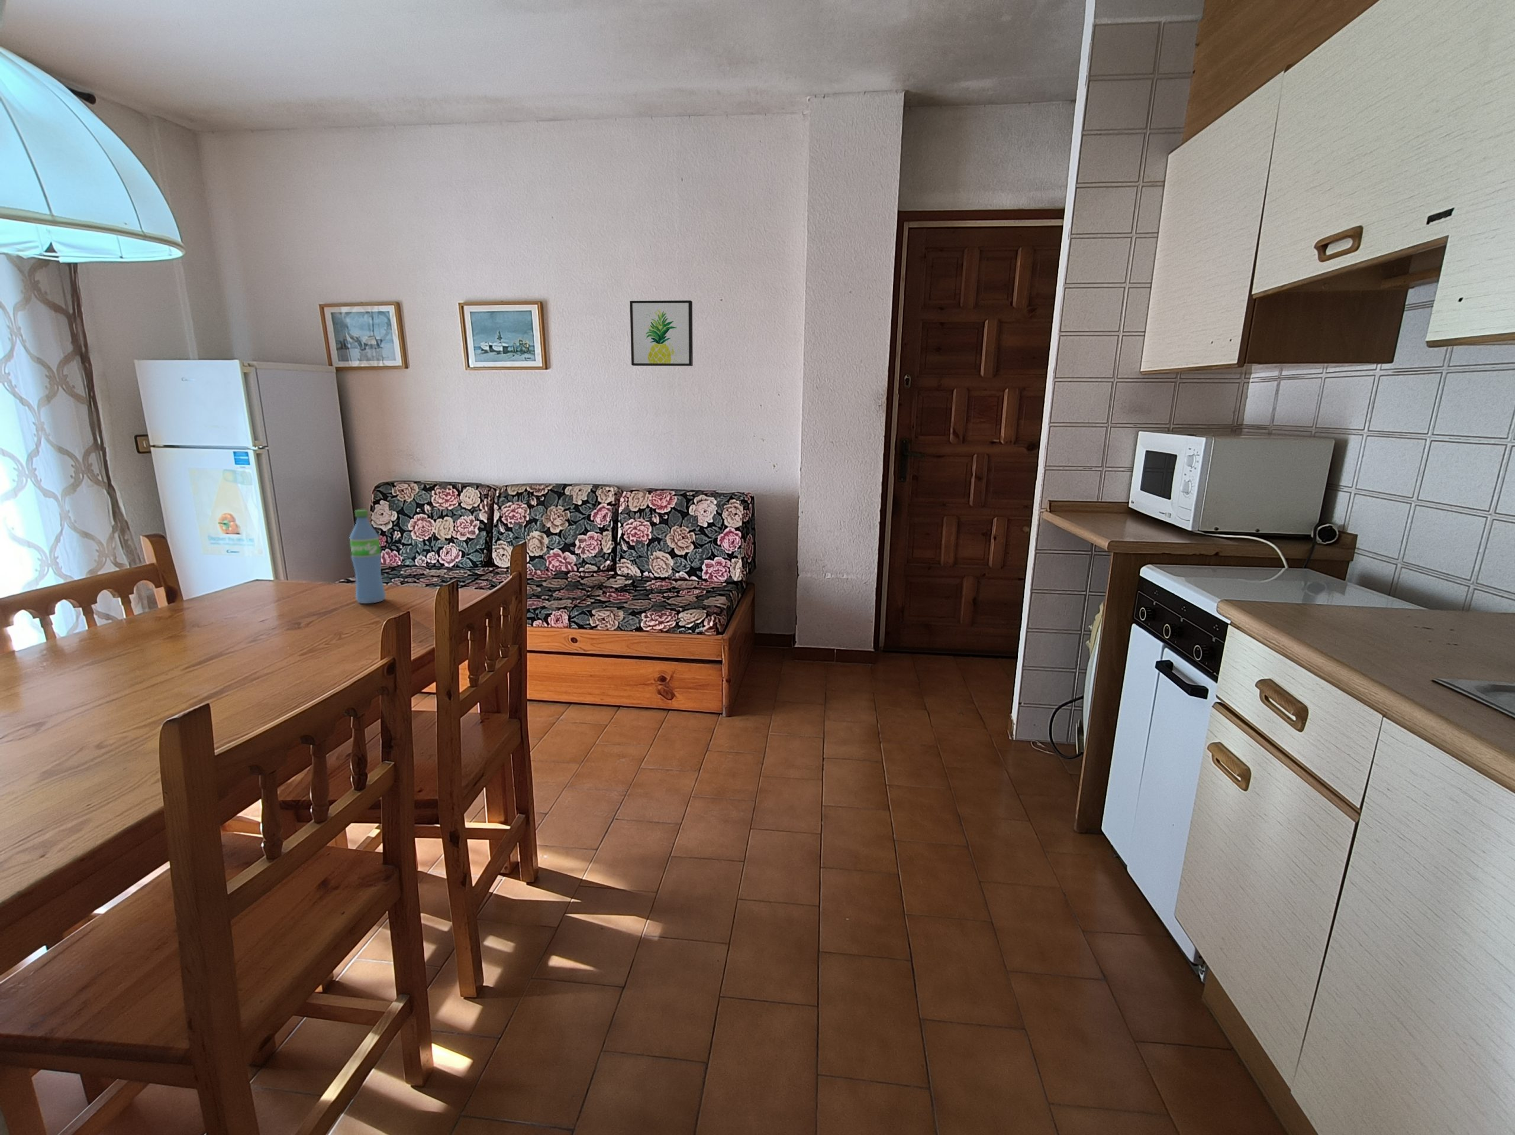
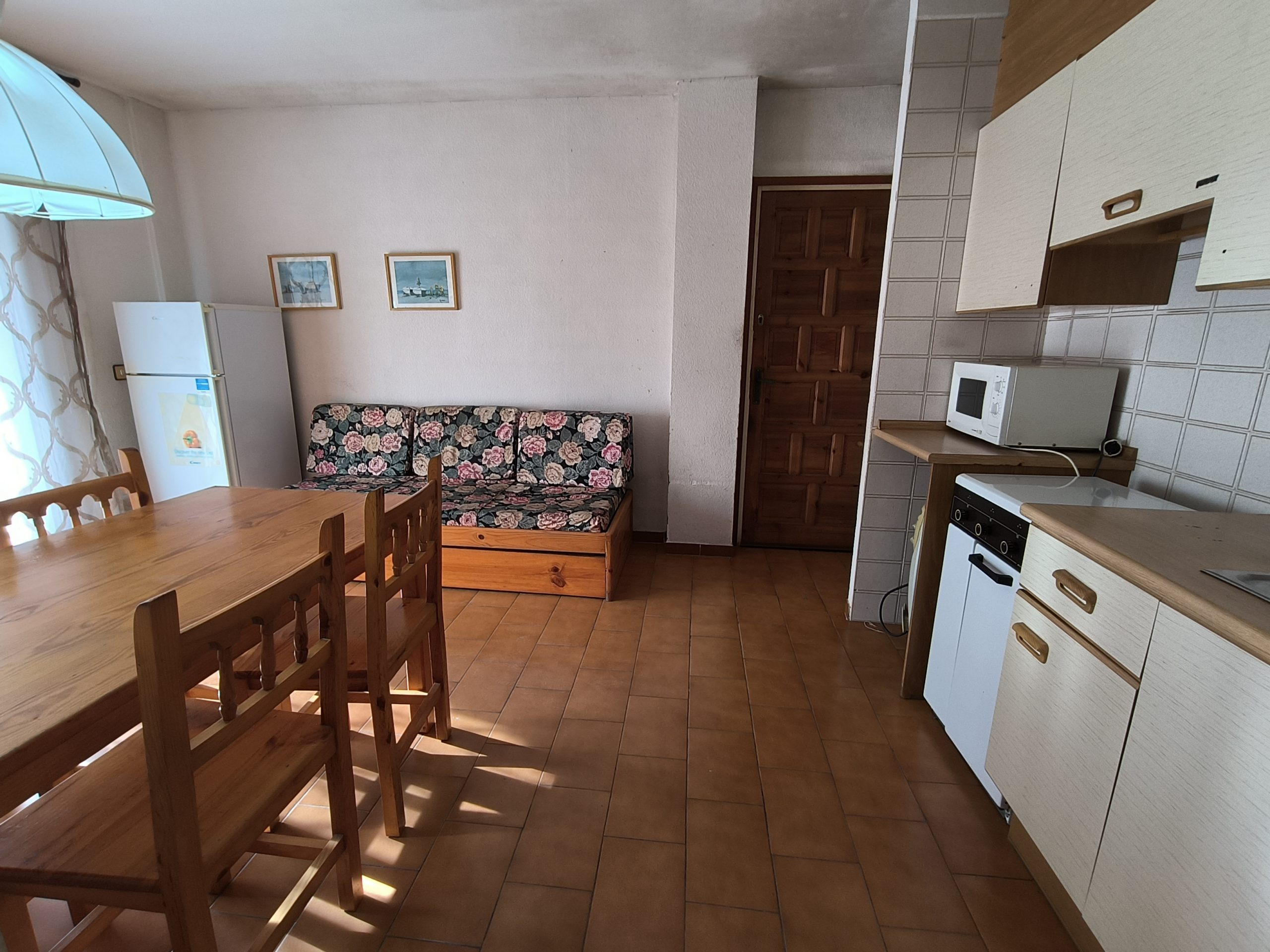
- wall art [629,299,693,366]
- water bottle [348,509,387,604]
